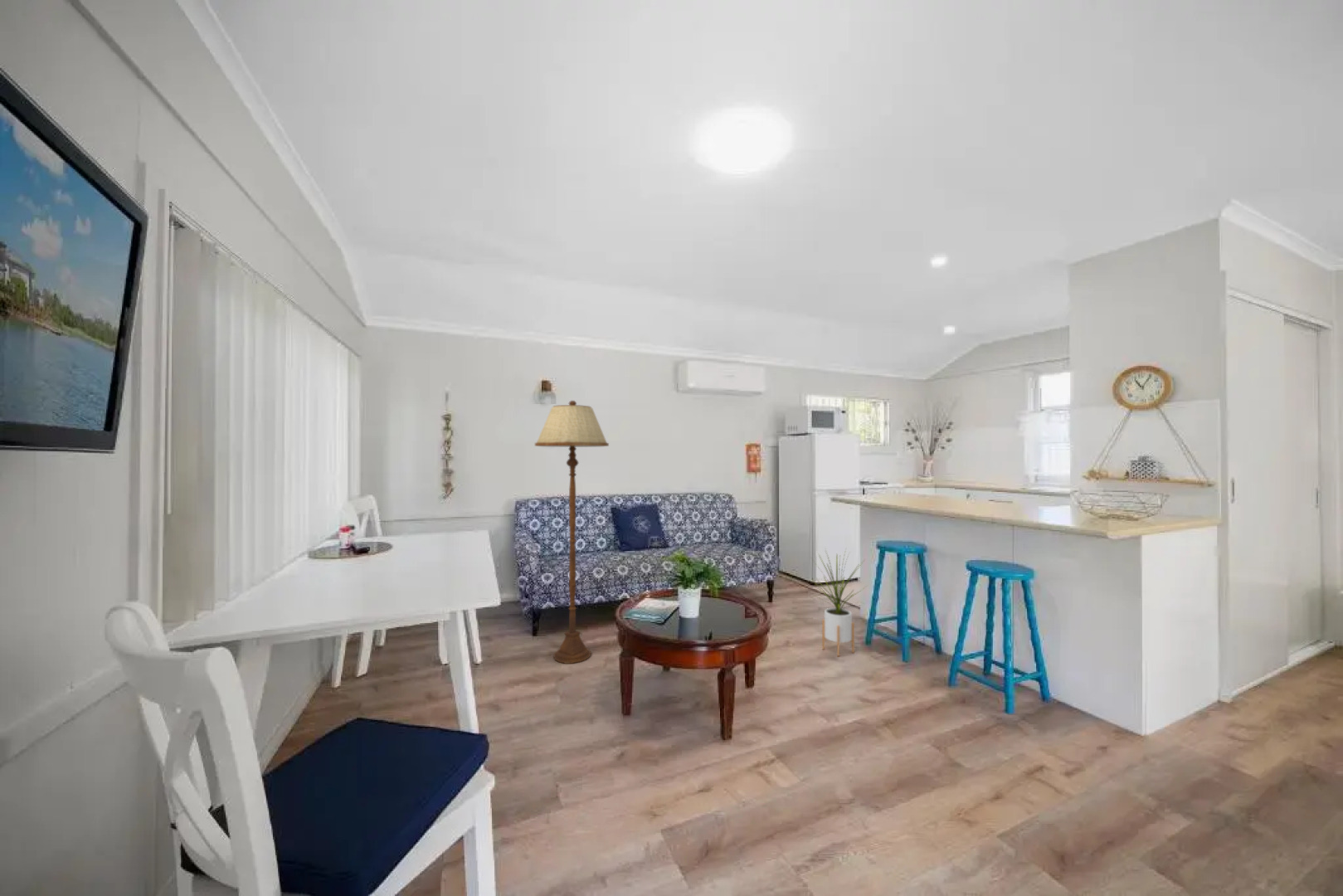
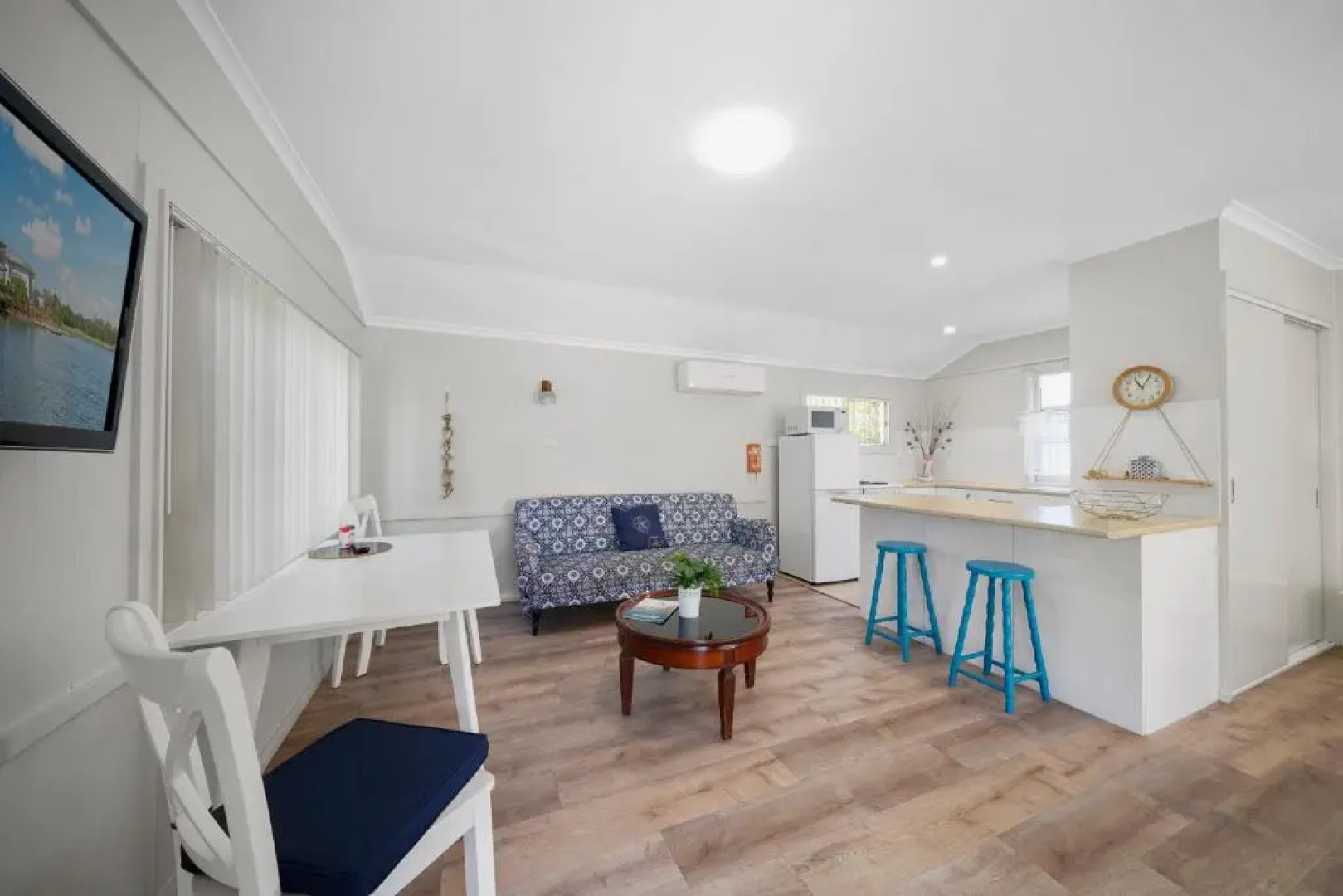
- house plant [810,547,869,657]
- floor lamp [534,400,610,665]
